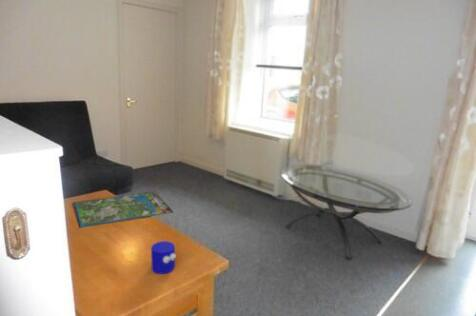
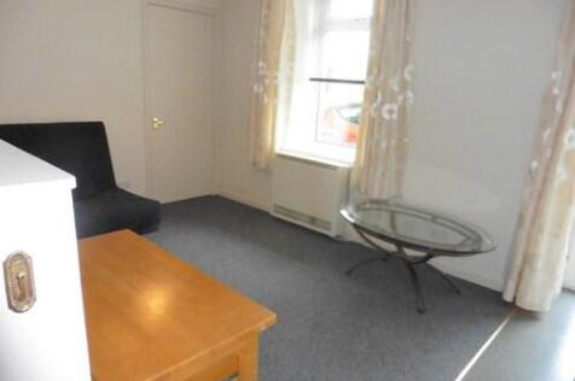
- board game [73,190,174,229]
- cup [150,240,177,275]
